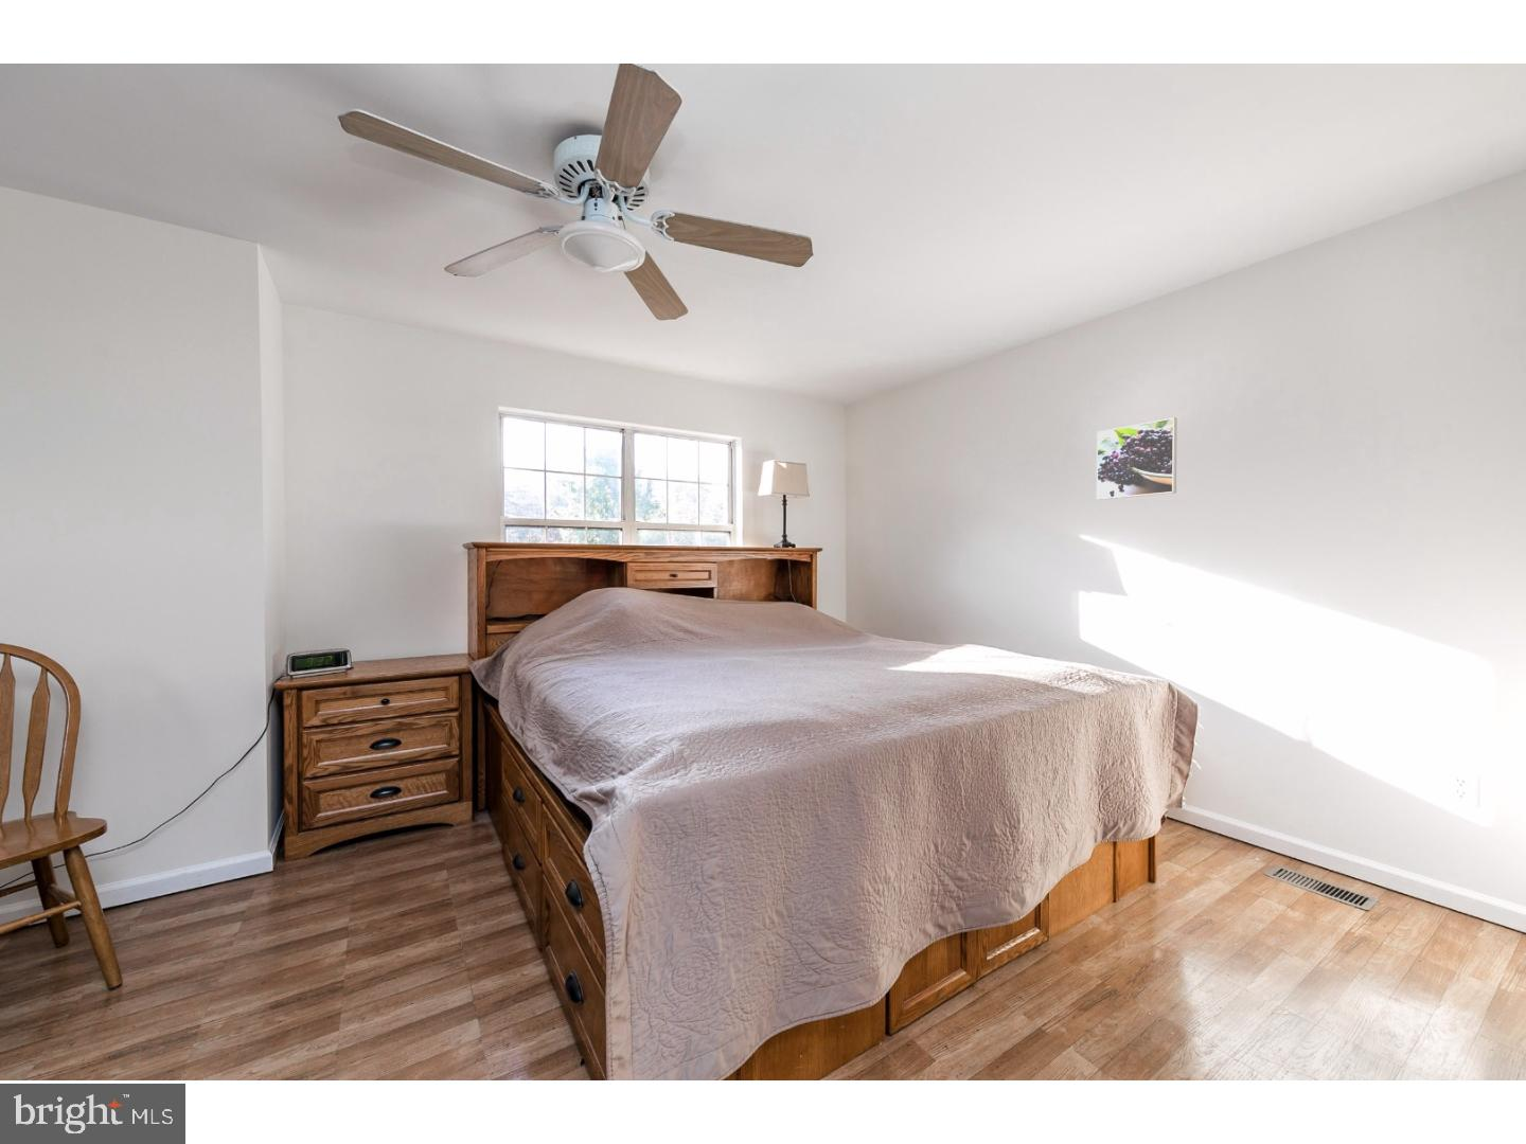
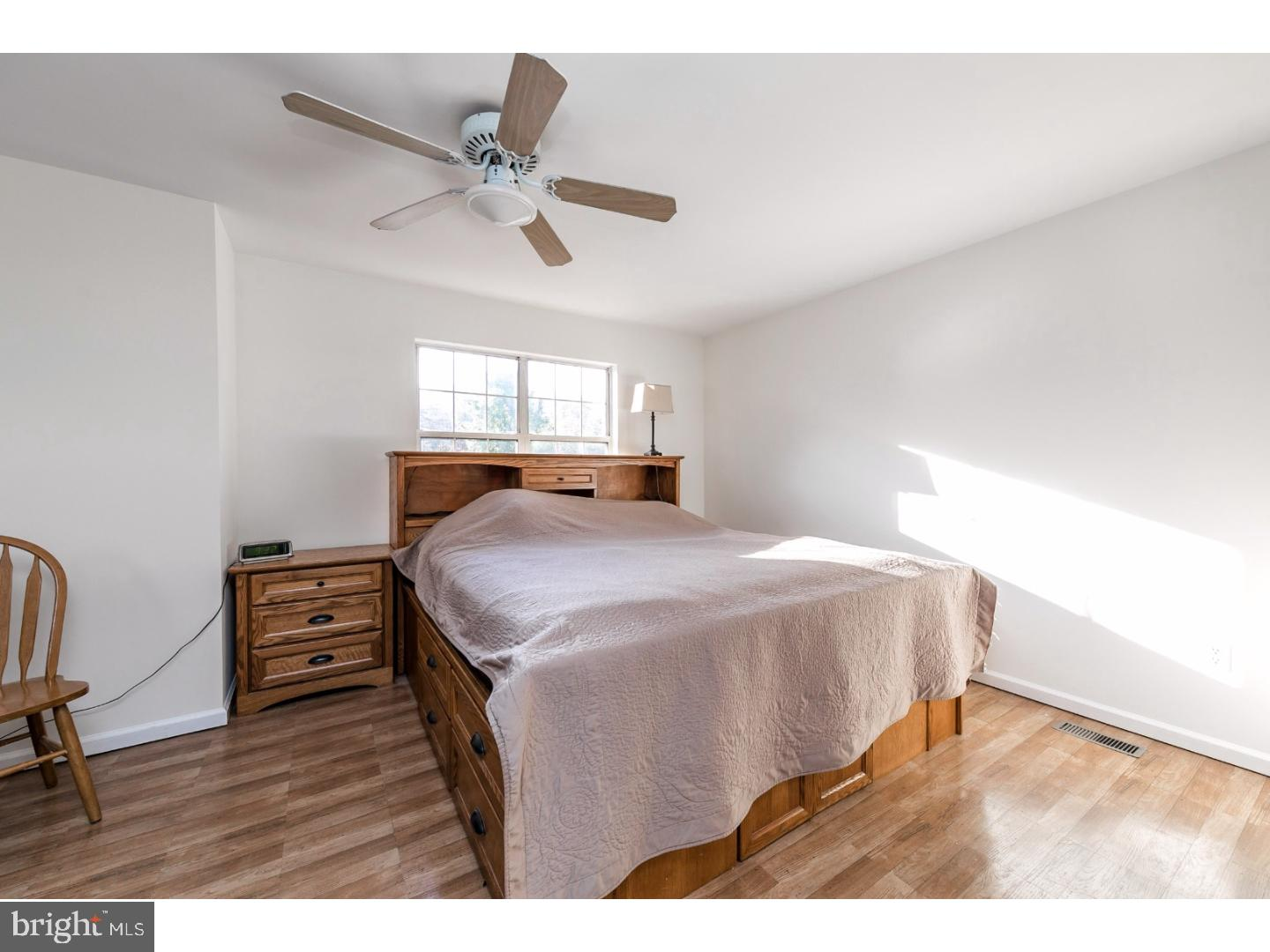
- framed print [1096,416,1178,501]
